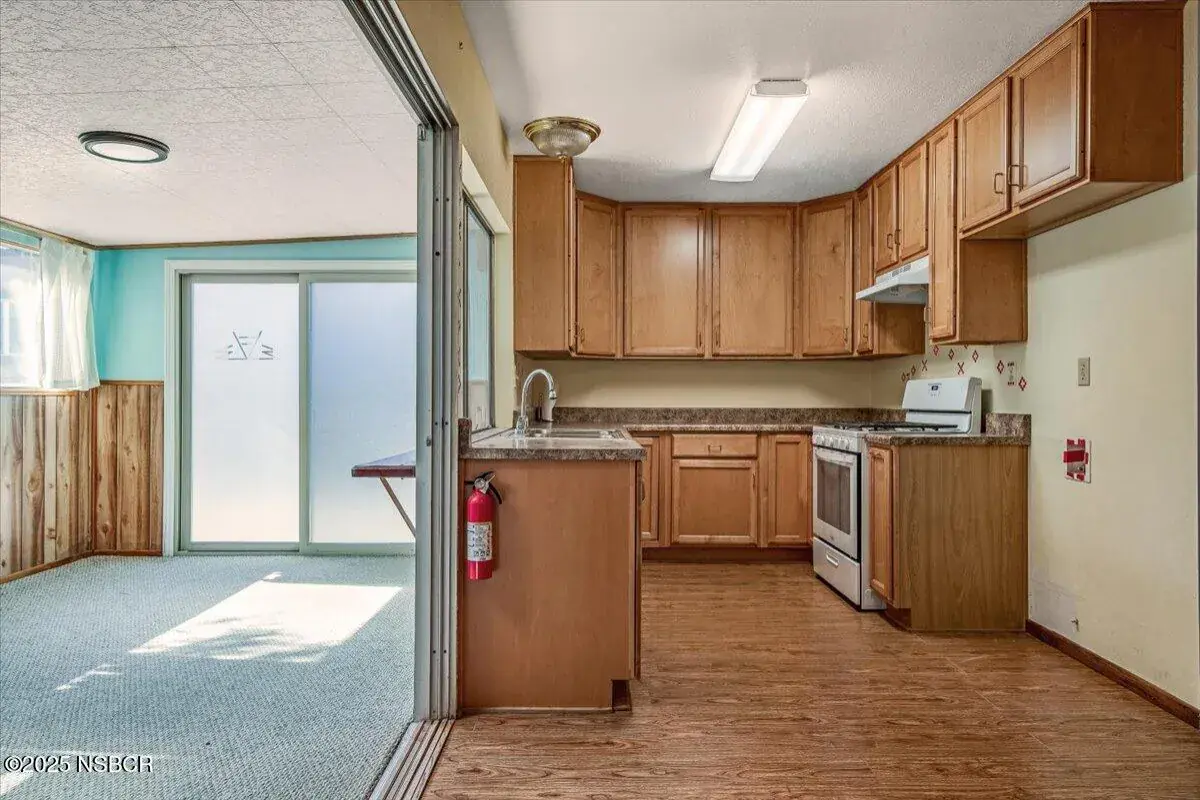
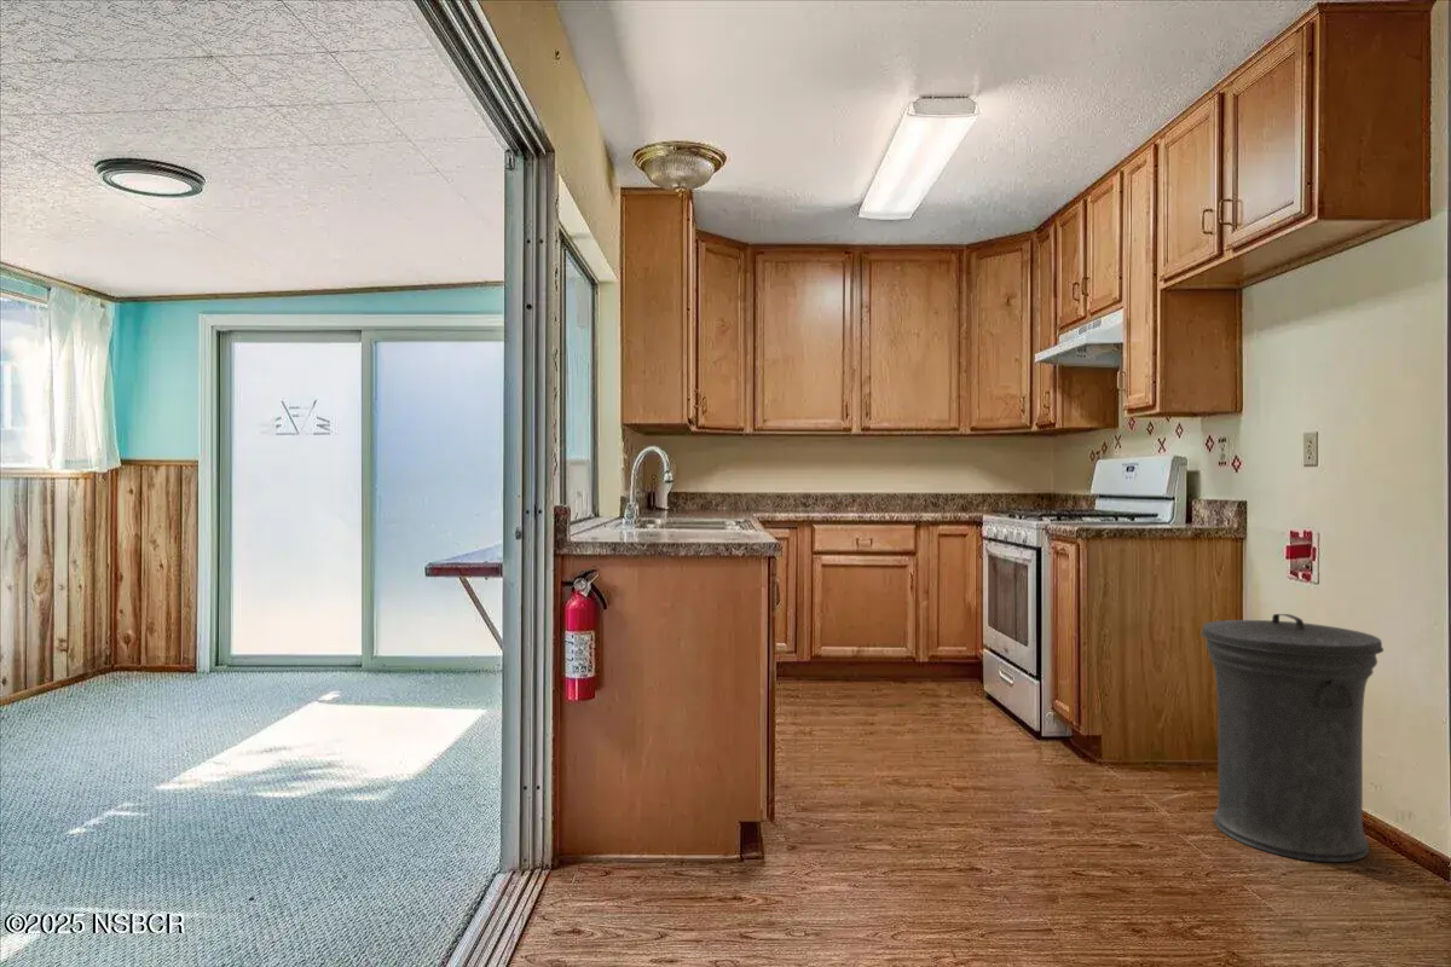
+ trash can [1199,613,1384,863]
